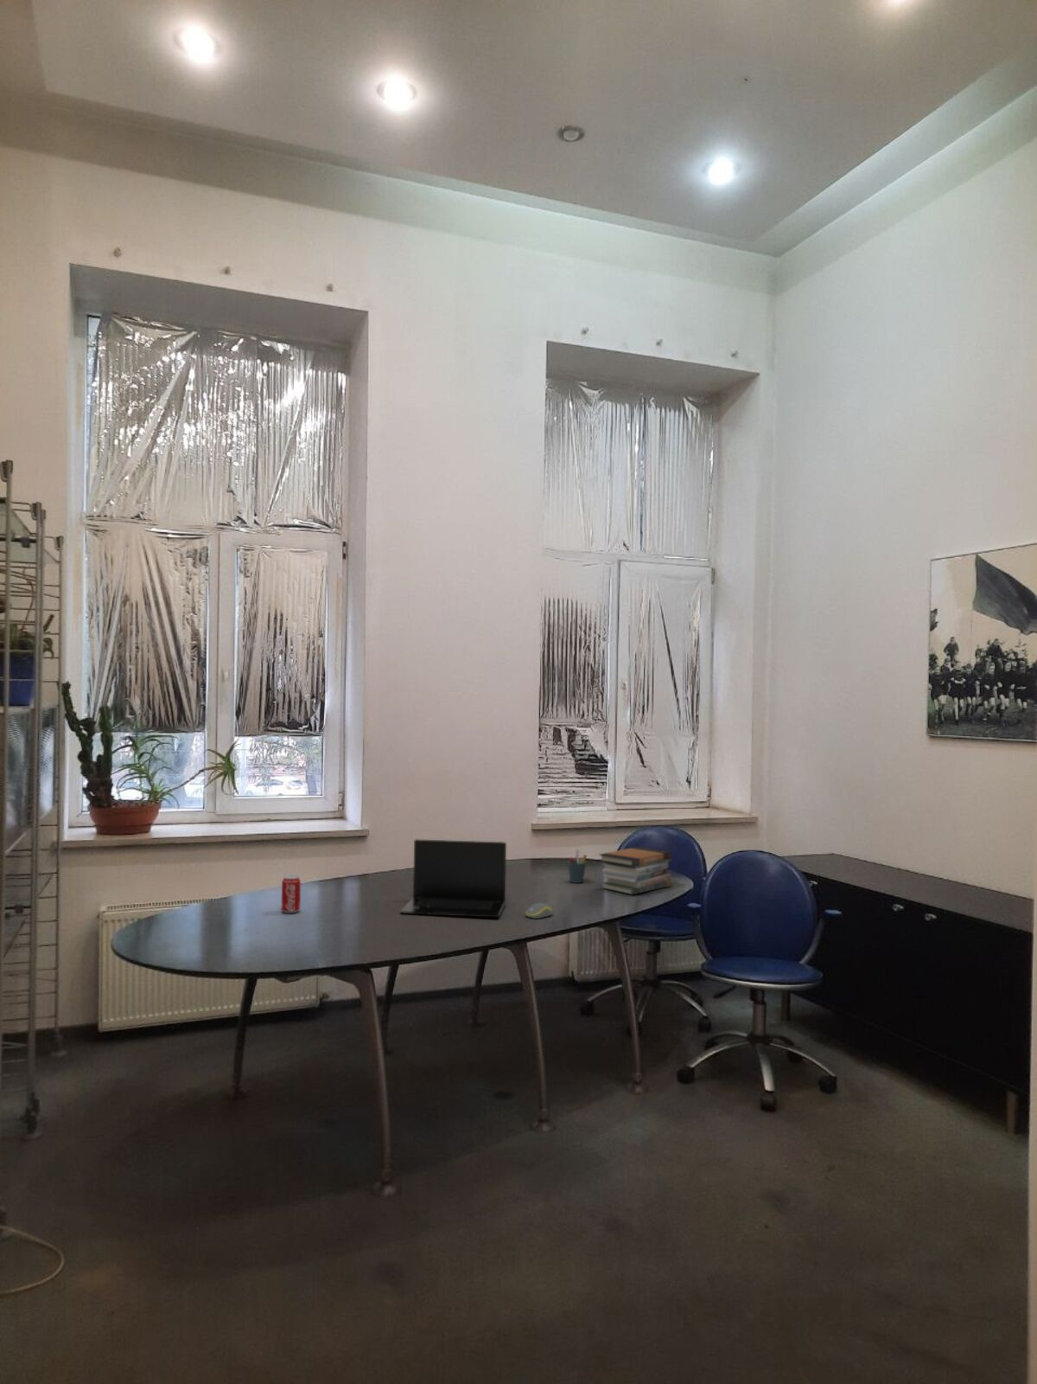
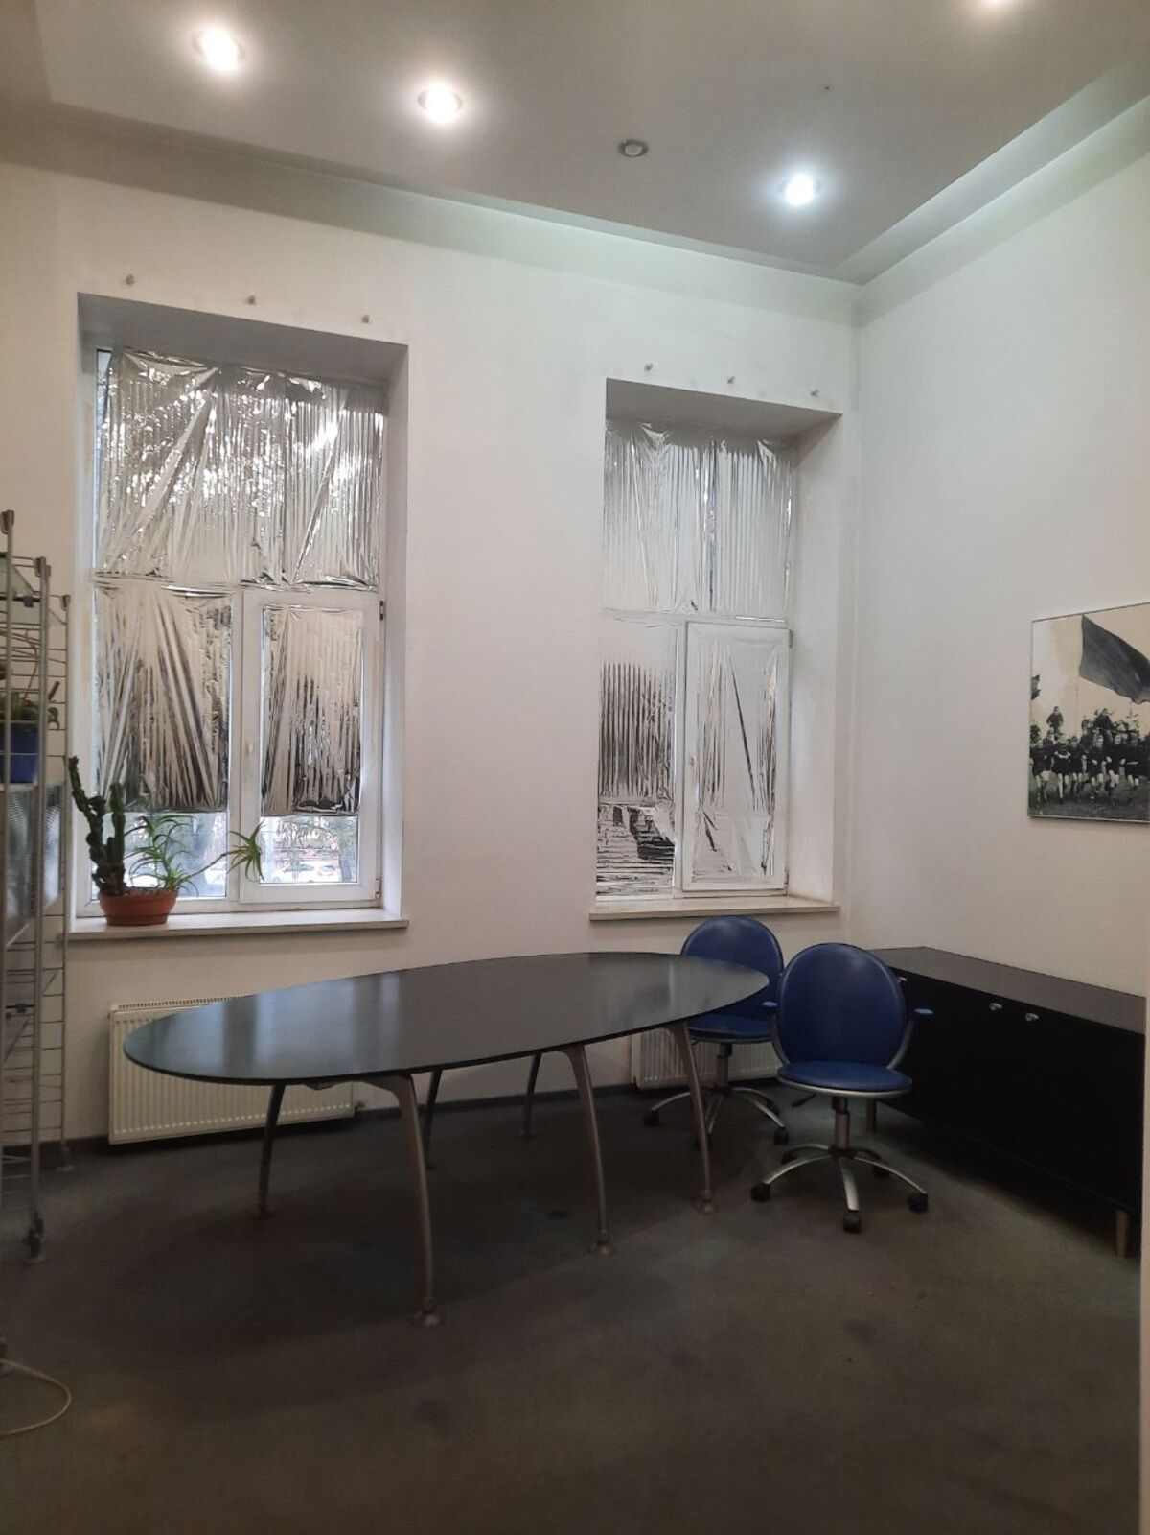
- book stack [598,846,673,896]
- beverage can [281,874,302,913]
- pen holder [566,849,587,884]
- laptop [400,838,508,918]
- computer mouse [525,902,553,920]
